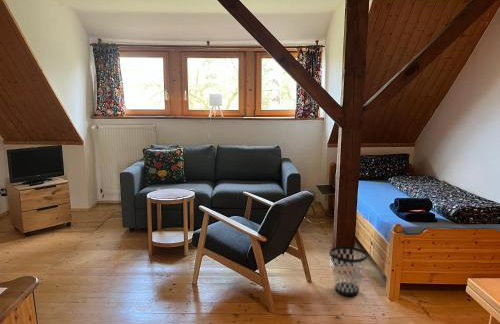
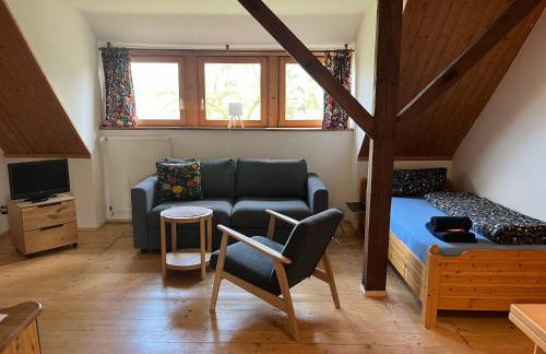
- wastebasket [328,245,369,297]
